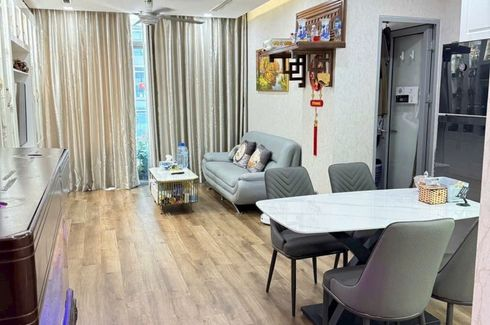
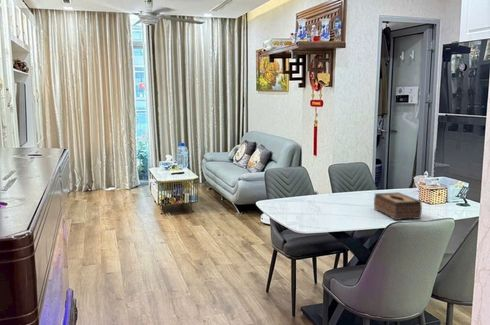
+ tissue box [373,191,423,221]
